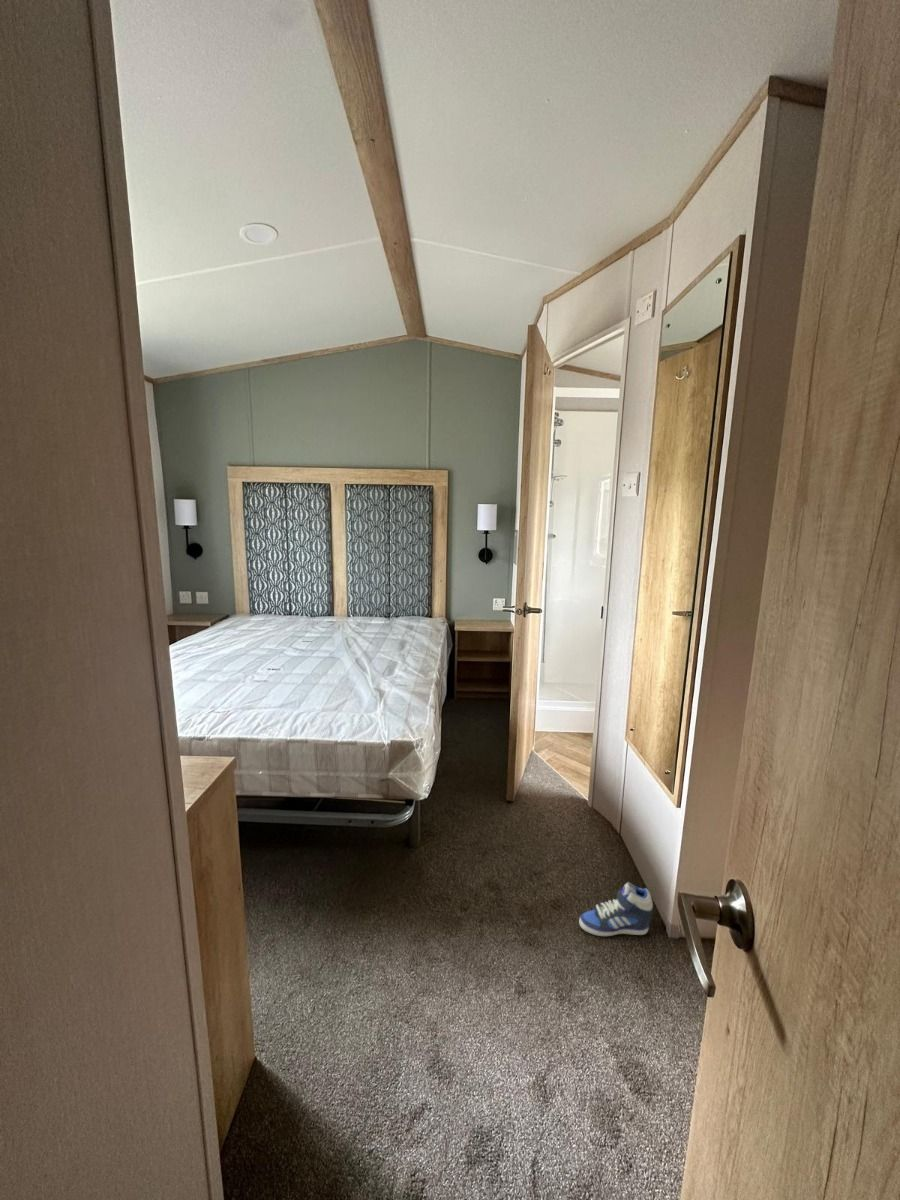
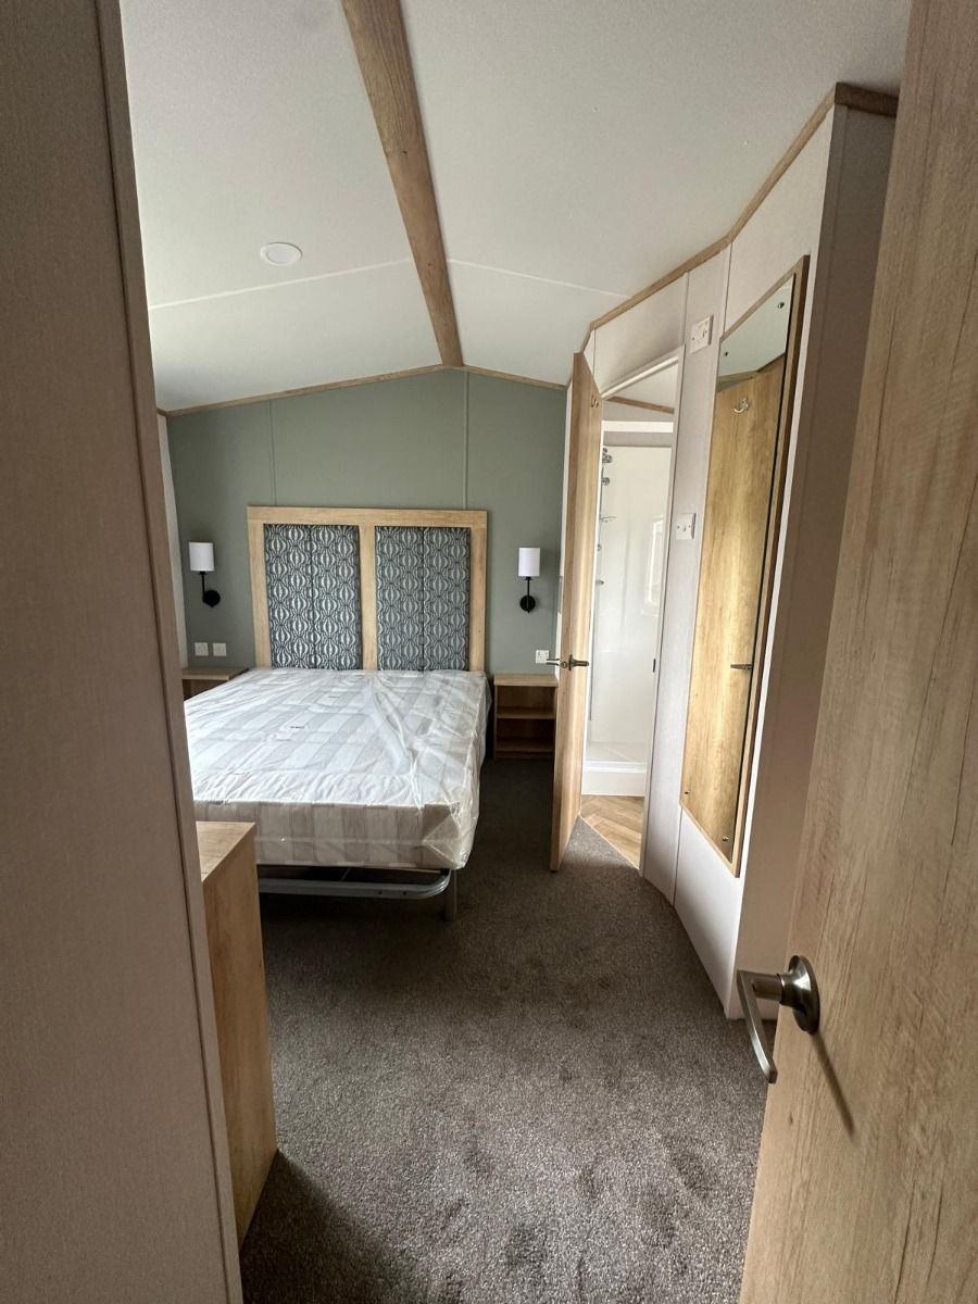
- sneaker [578,881,654,937]
